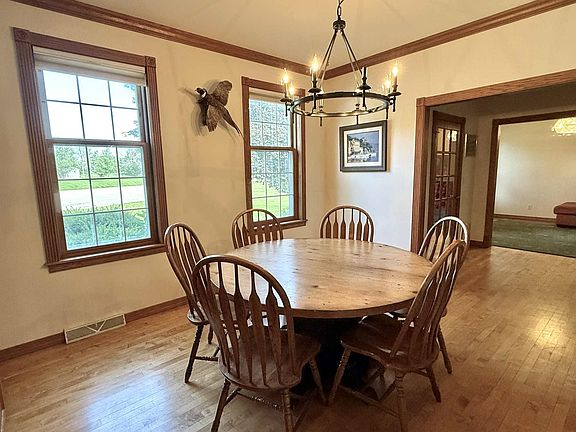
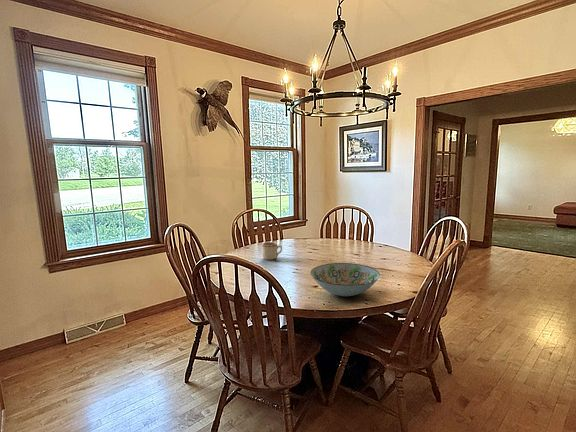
+ mug [261,241,283,261]
+ decorative bowl [310,262,381,297]
